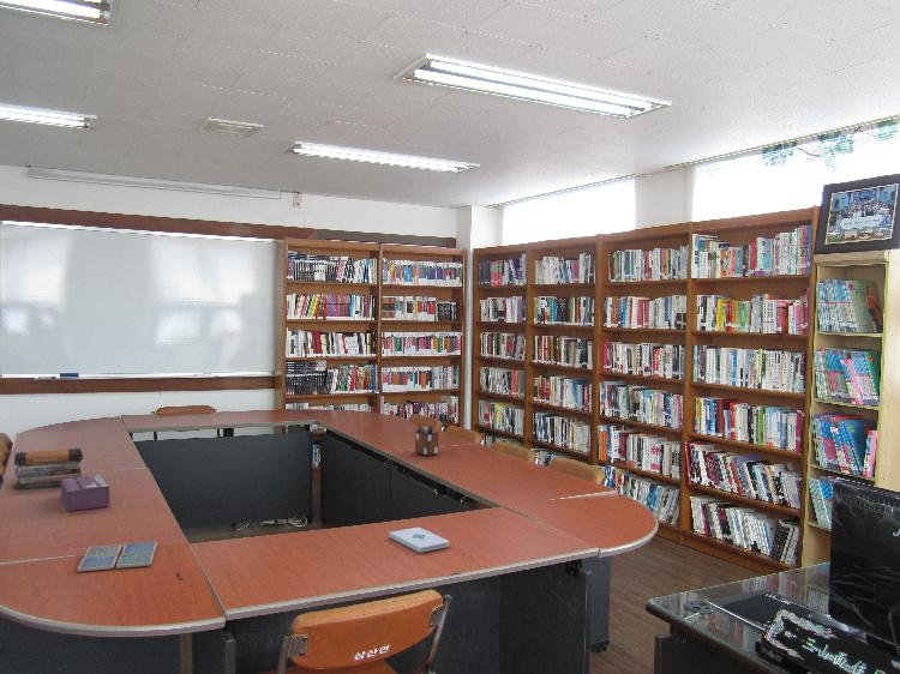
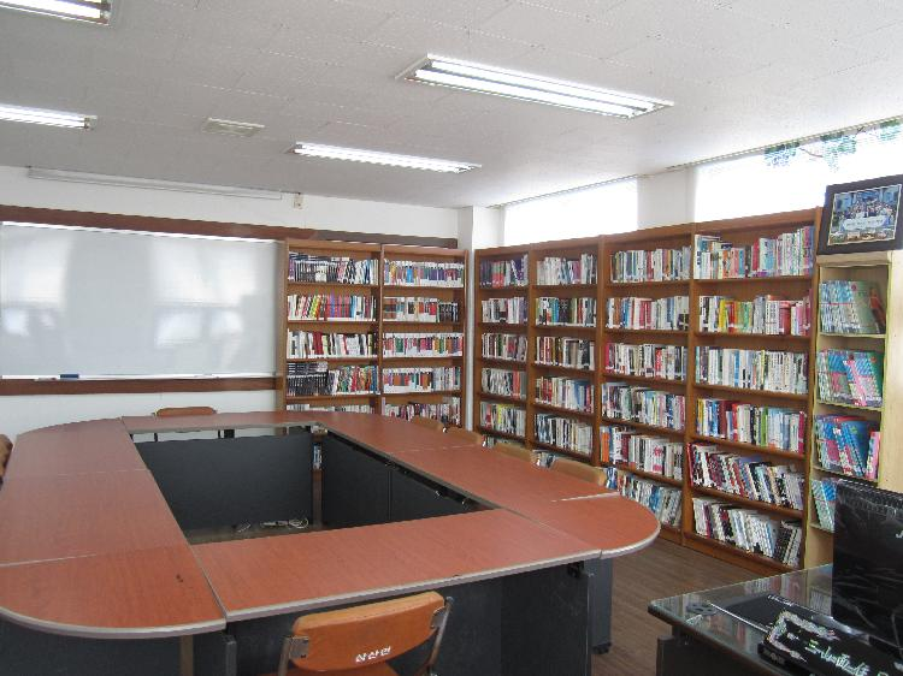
- book stack [13,447,84,491]
- drink coaster [77,541,158,573]
- desk organizer [414,422,439,457]
- tissue box [60,474,110,512]
- notepad [389,526,450,554]
